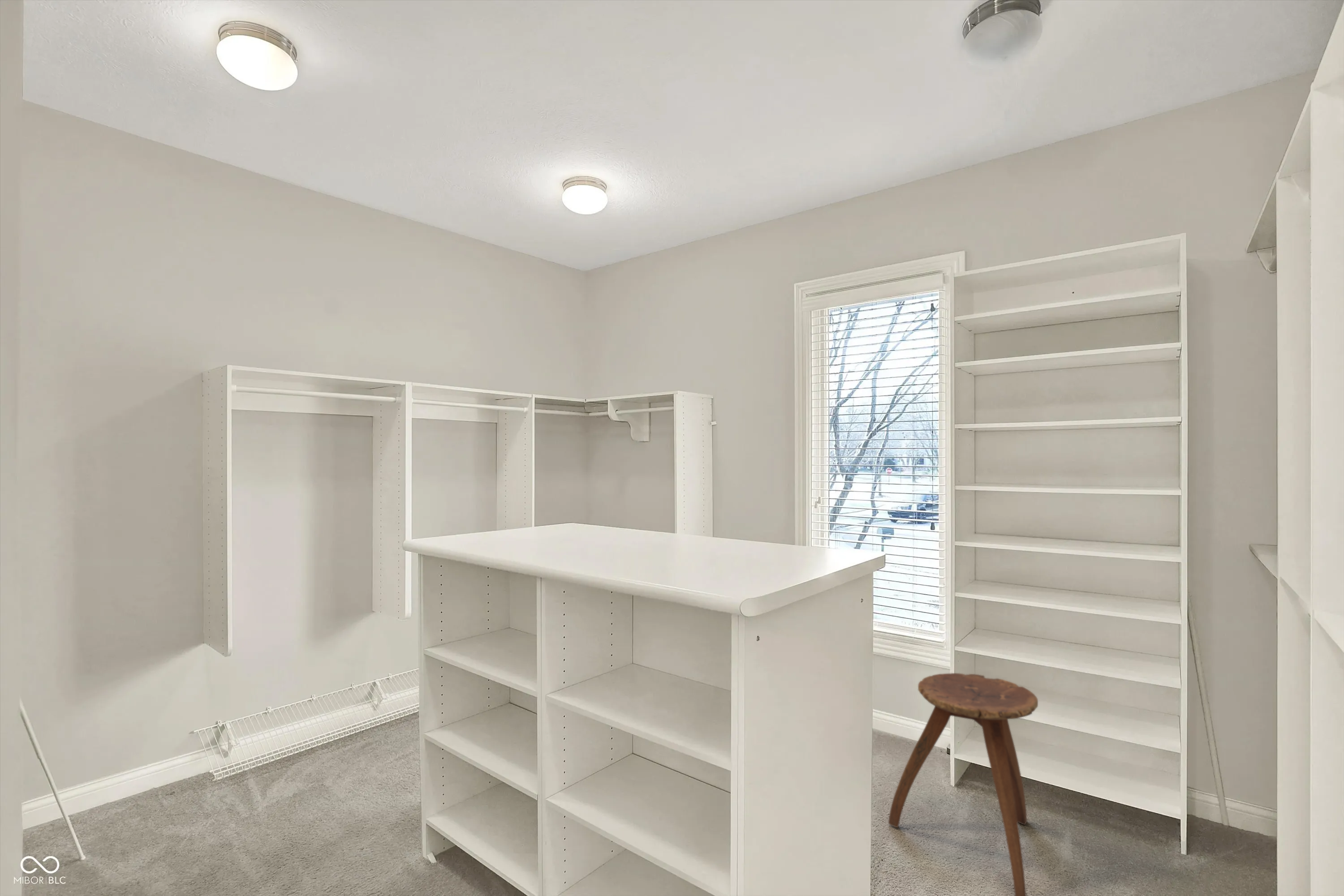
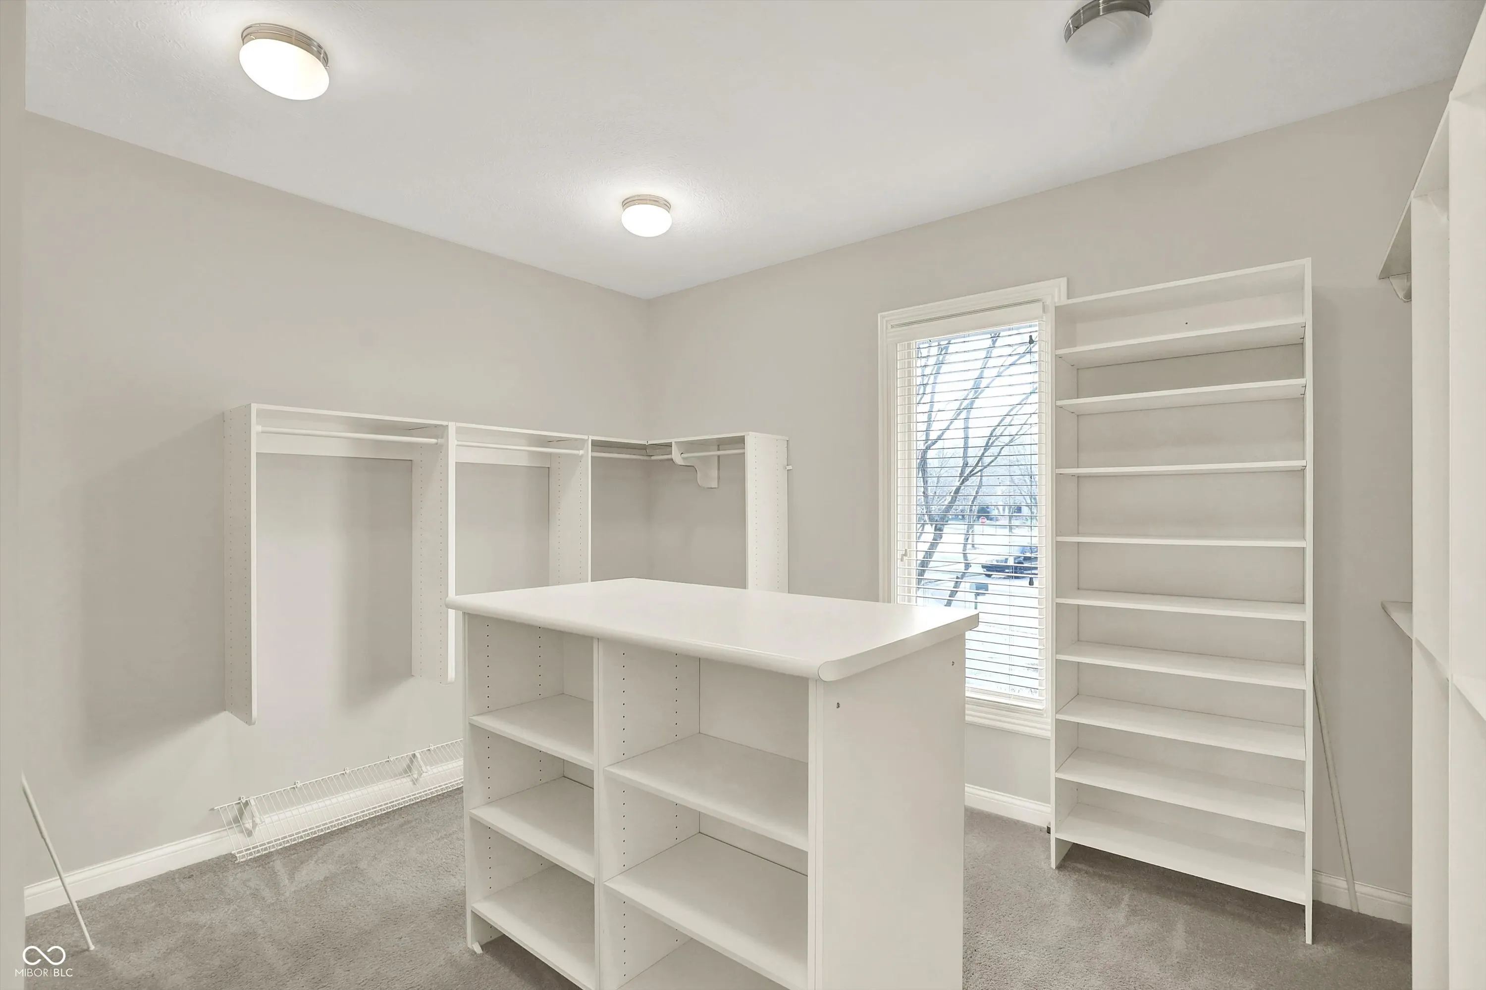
- stool [888,673,1038,896]
